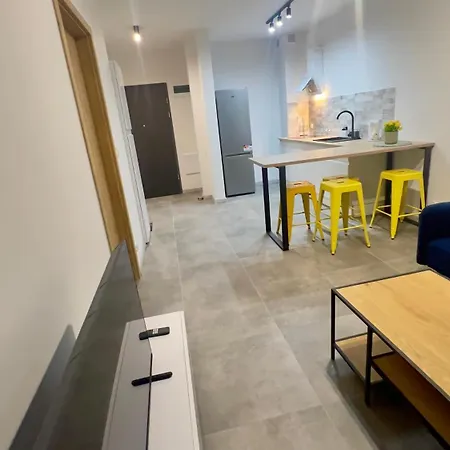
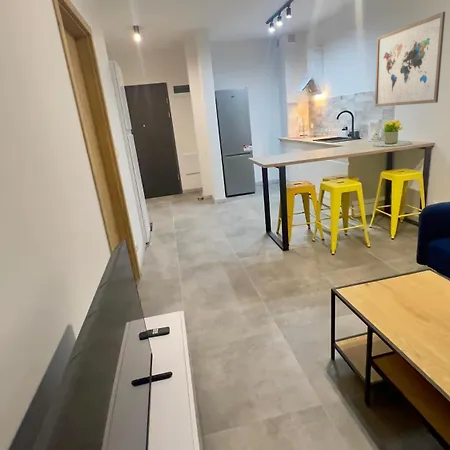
+ wall art [374,11,446,108]
